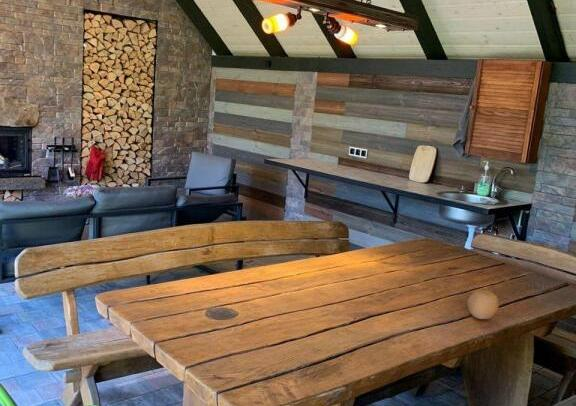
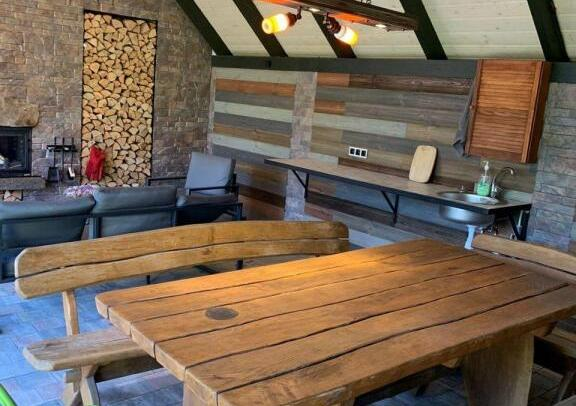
- fruit [467,289,500,320]
